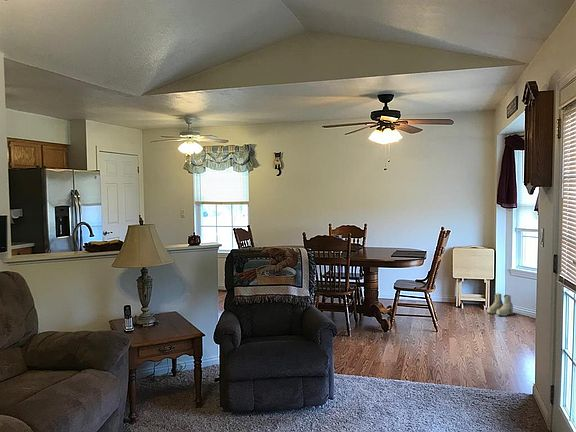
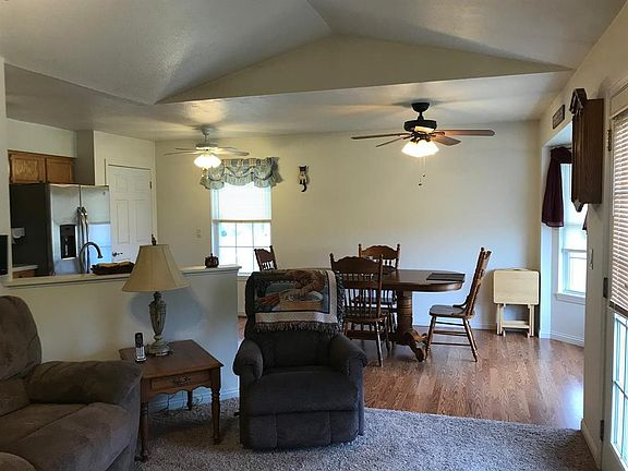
- boots [486,293,514,317]
